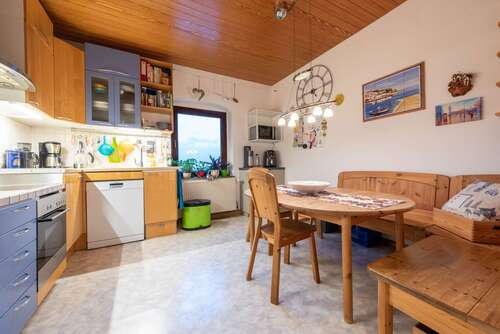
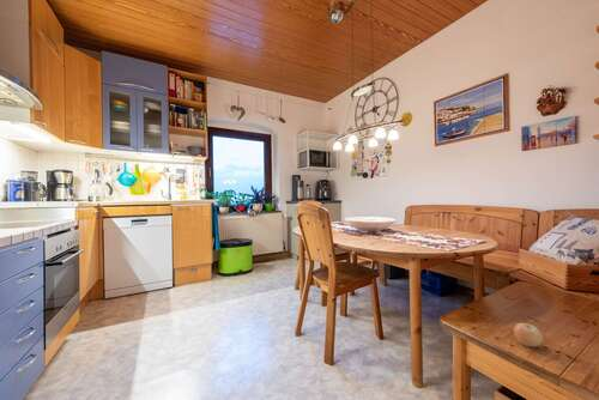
+ fruit [513,322,544,349]
